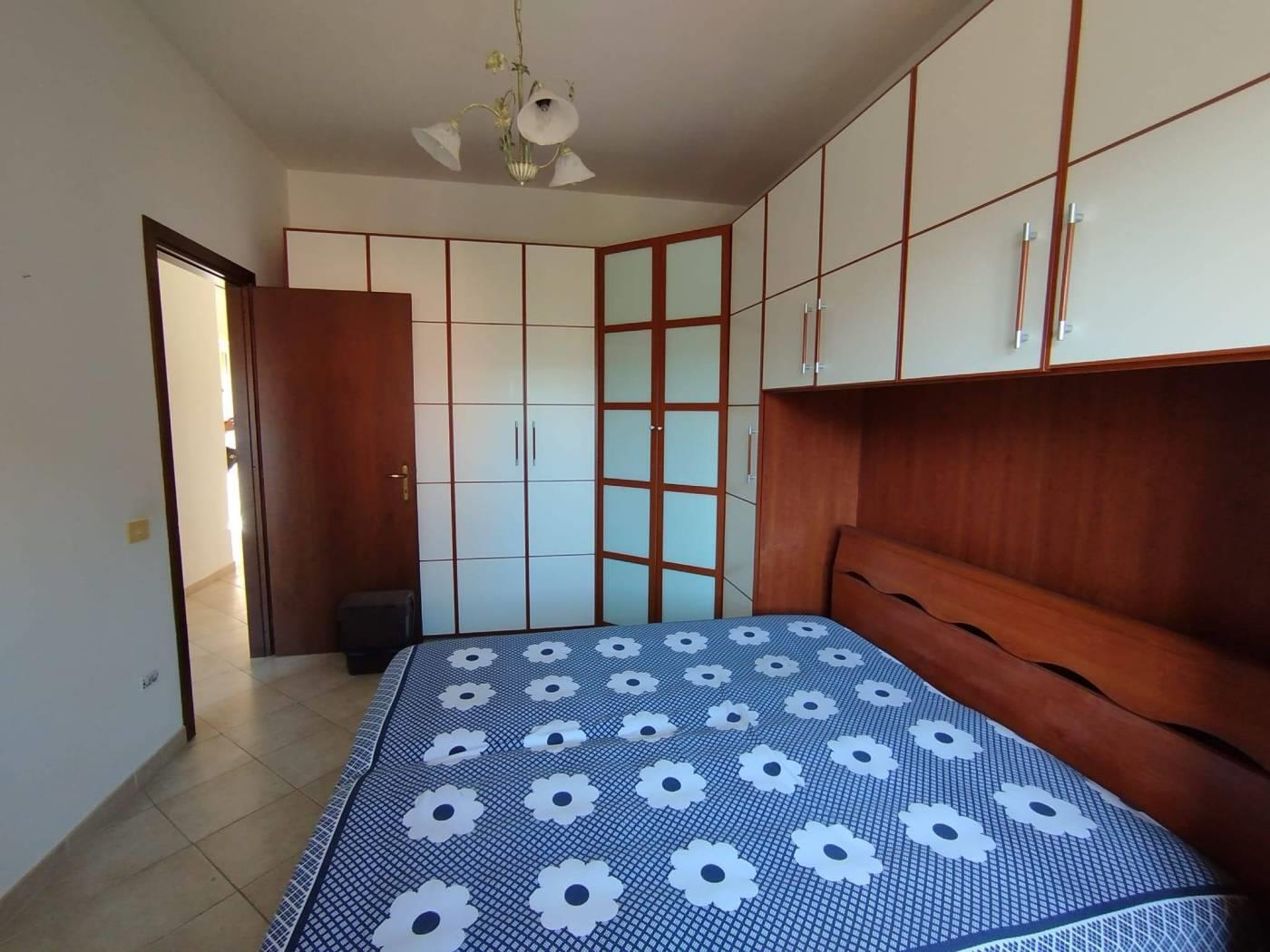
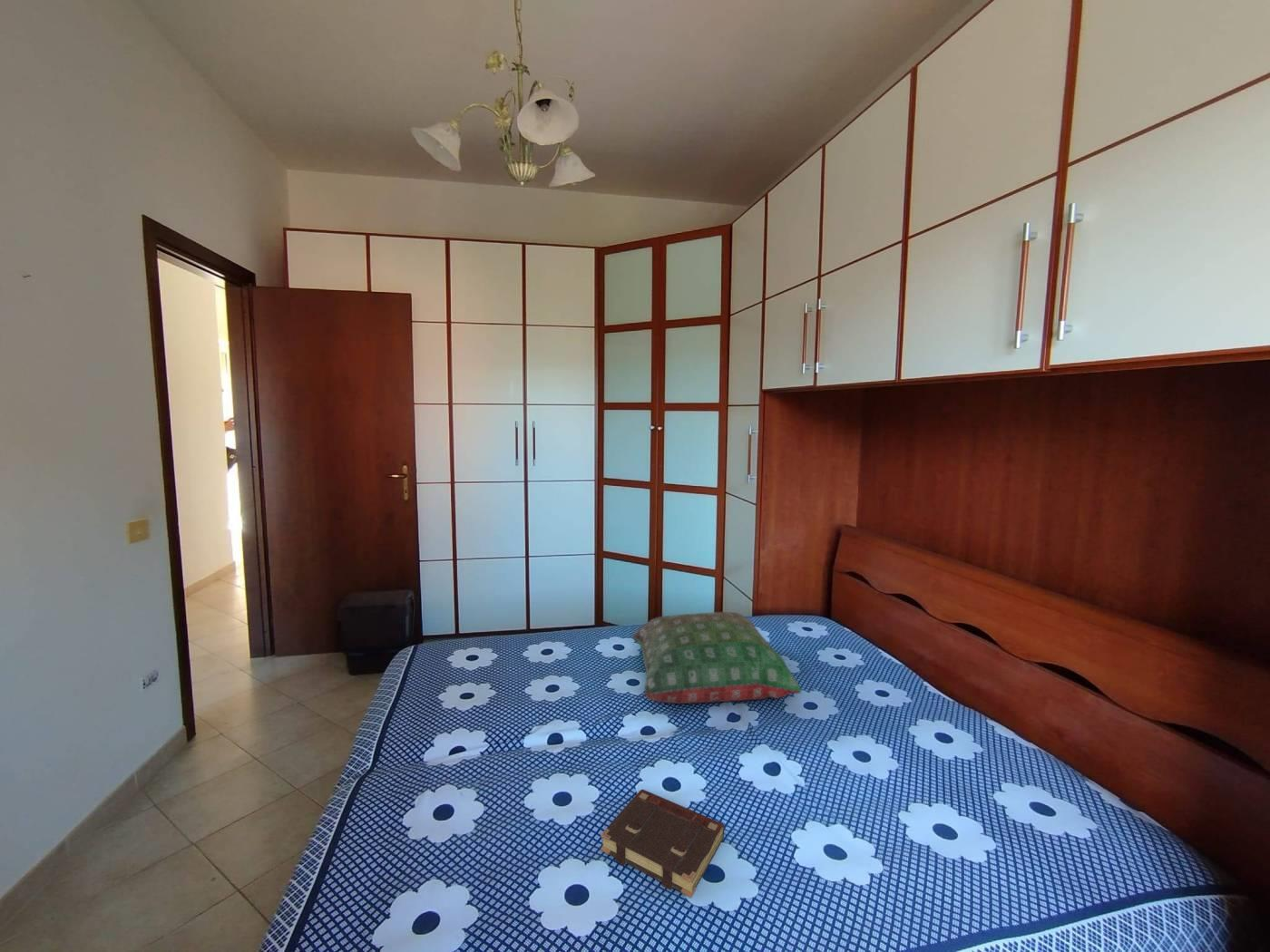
+ book [600,789,725,899]
+ pillow [631,611,802,704]
